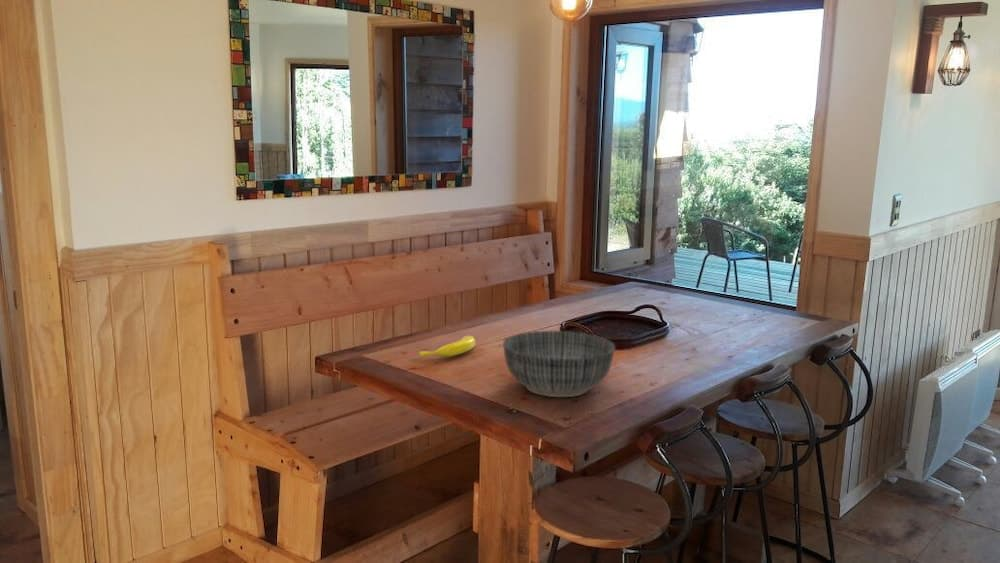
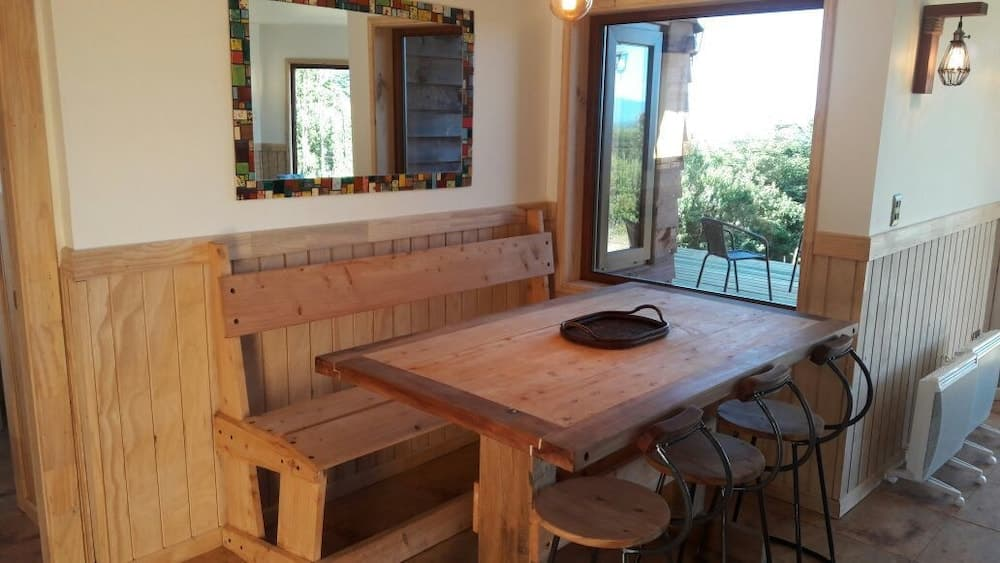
- bowl [502,330,616,398]
- banana [418,335,476,358]
